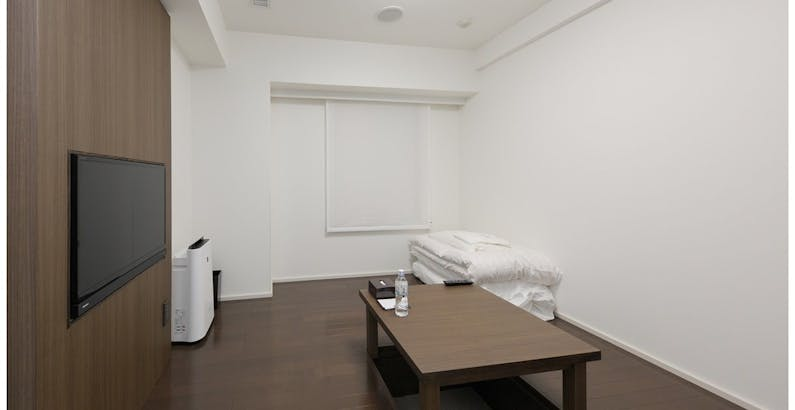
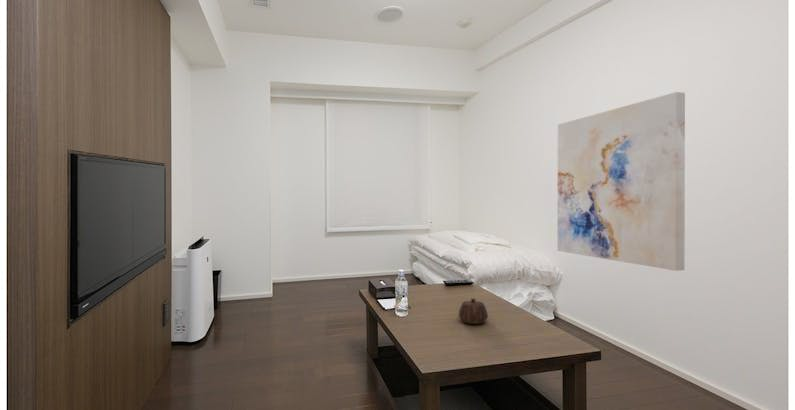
+ teapot [458,297,489,325]
+ wall art [556,91,686,272]
